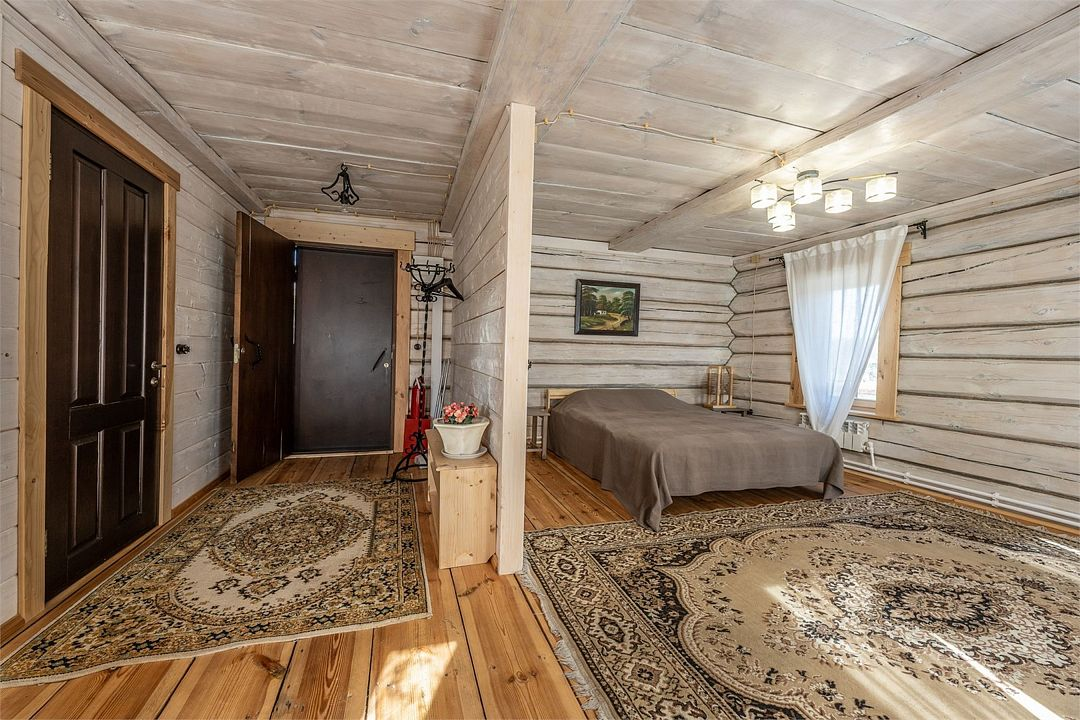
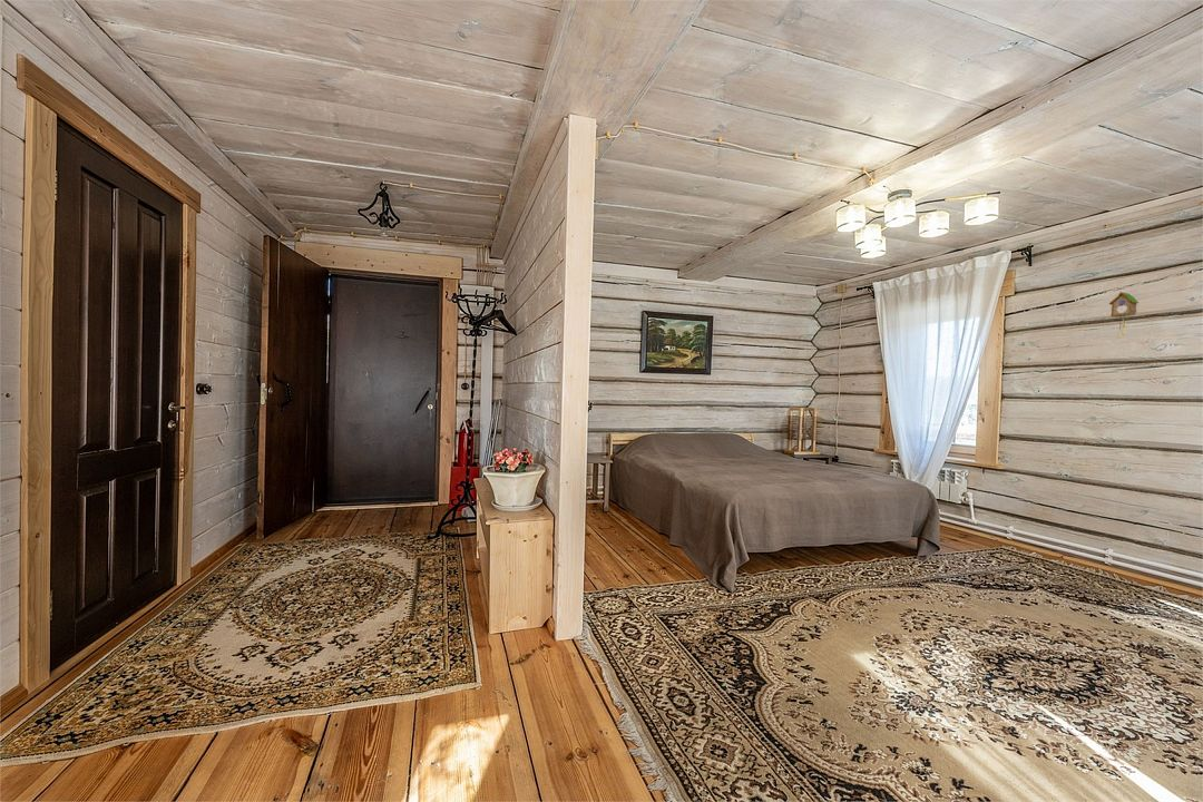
+ cuckoo clock [1108,291,1140,339]
